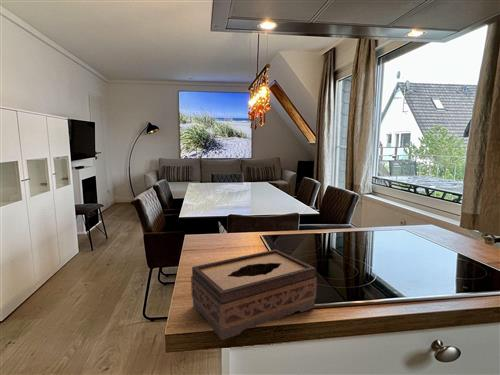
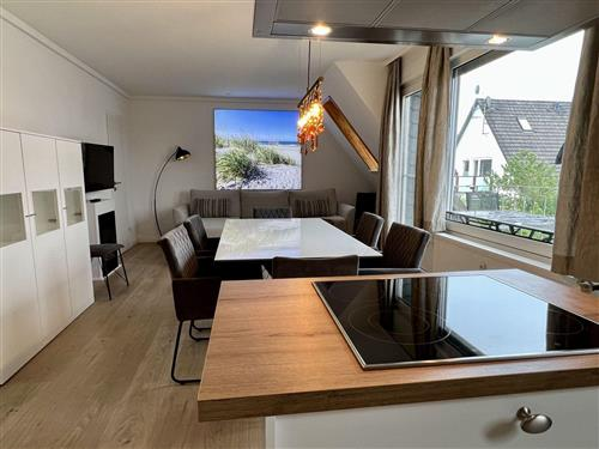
- tissue box [190,248,318,341]
